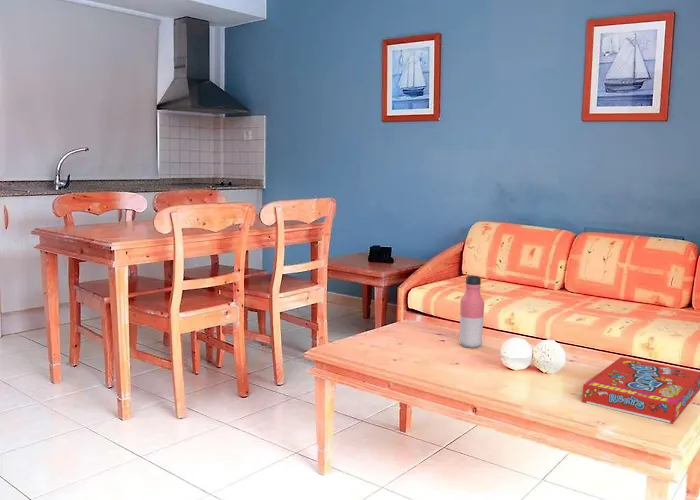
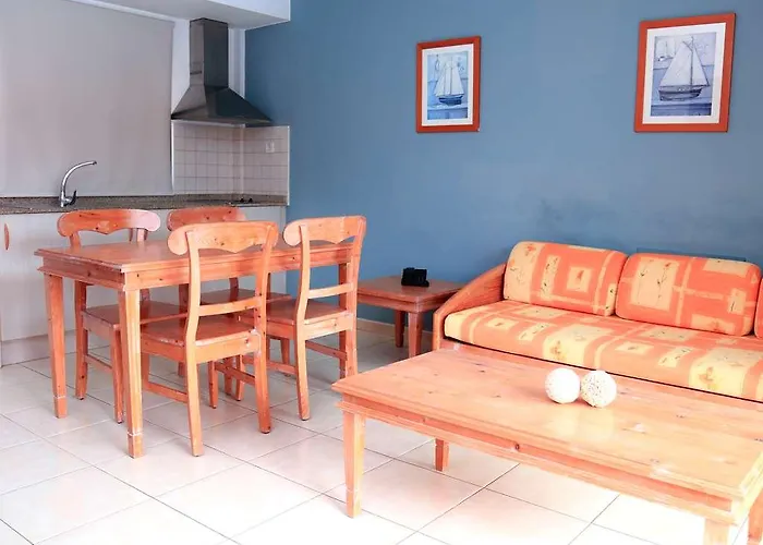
- water bottle [458,275,485,349]
- snack box [581,356,700,425]
